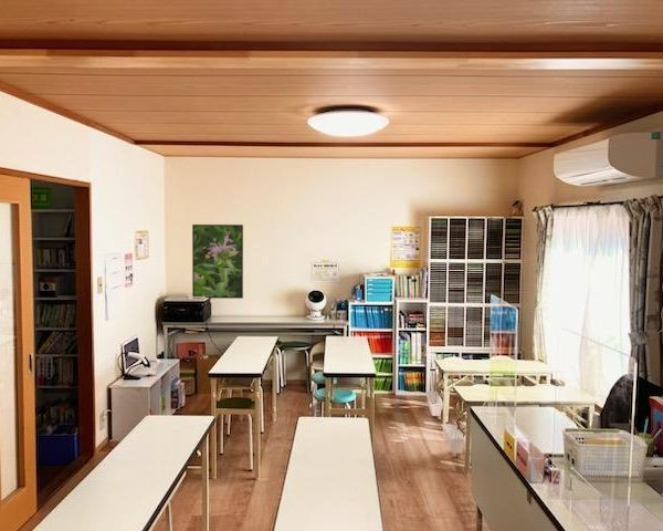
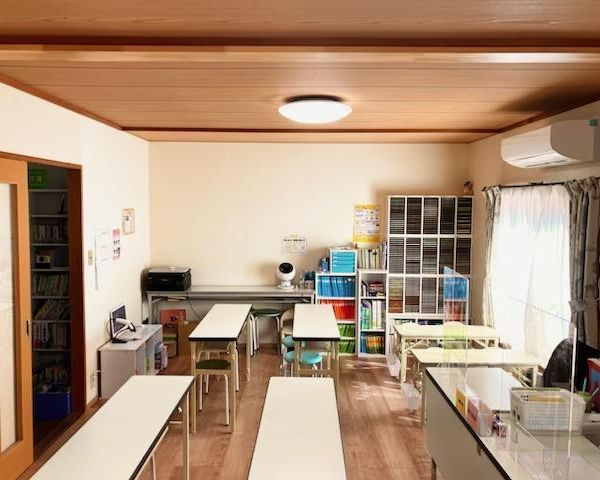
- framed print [191,223,244,300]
